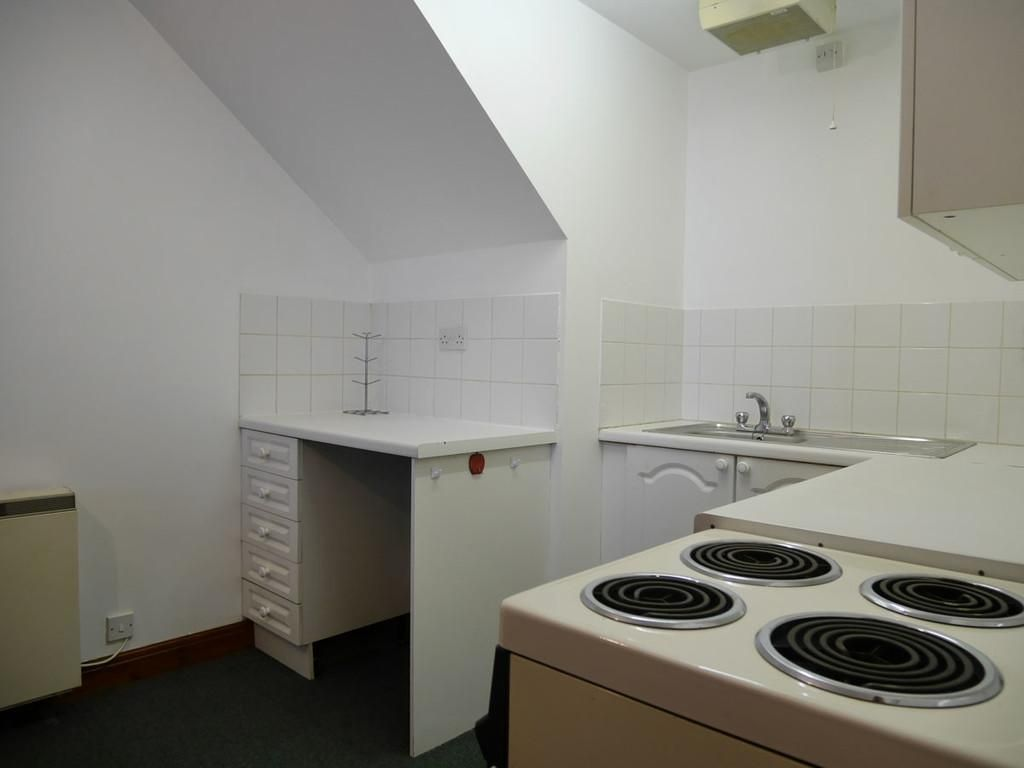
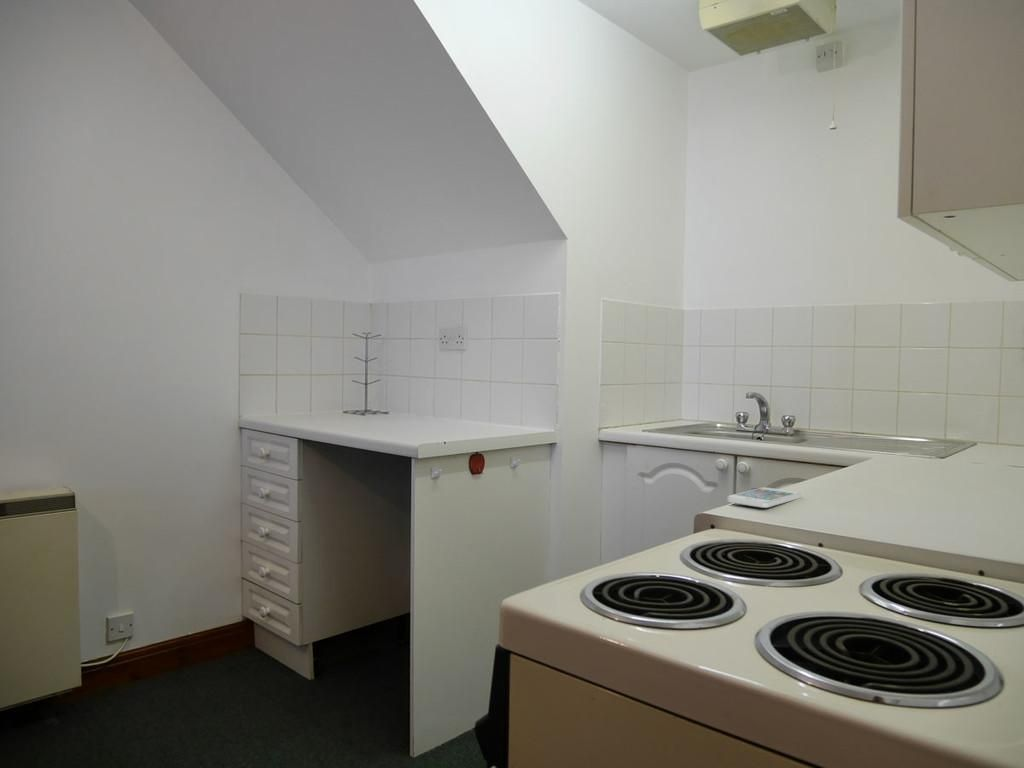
+ smartphone [726,486,802,509]
